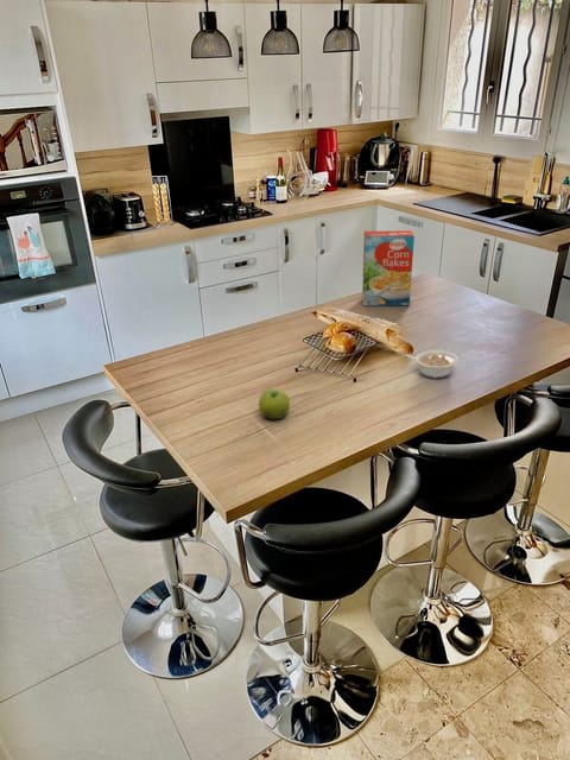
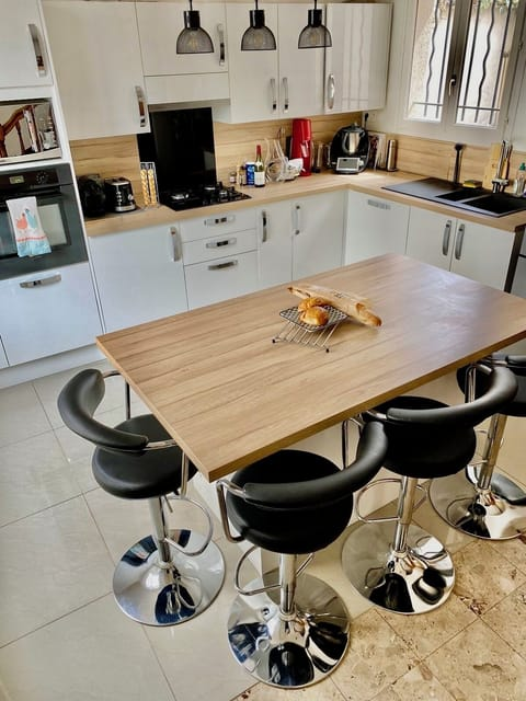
- legume [405,349,460,379]
- cereal box [361,229,416,306]
- fruit [258,387,291,422]
